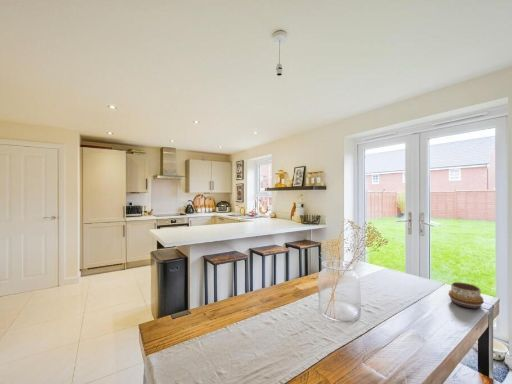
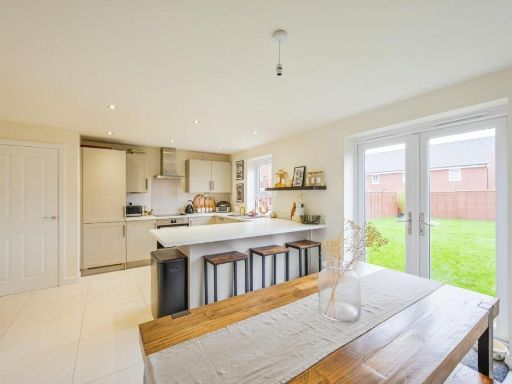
- decorative bowl [448,281,485,310]
